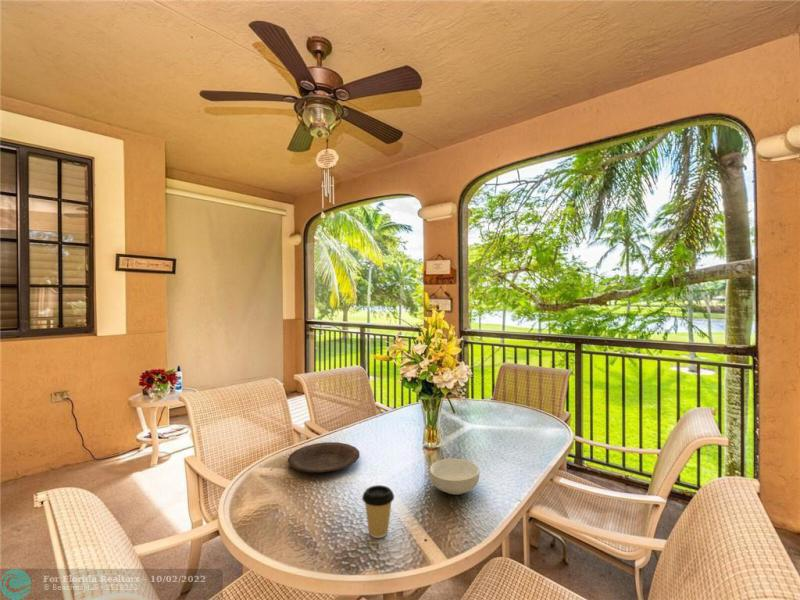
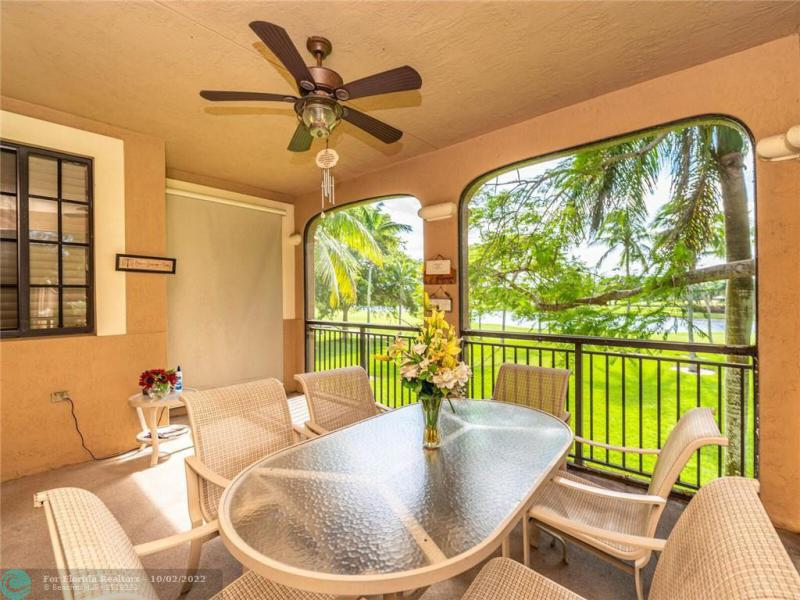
- cereal bowl [429,458,480,496]
- coffee cup [361,484,395,539]
- plate [287,441,360,473]
